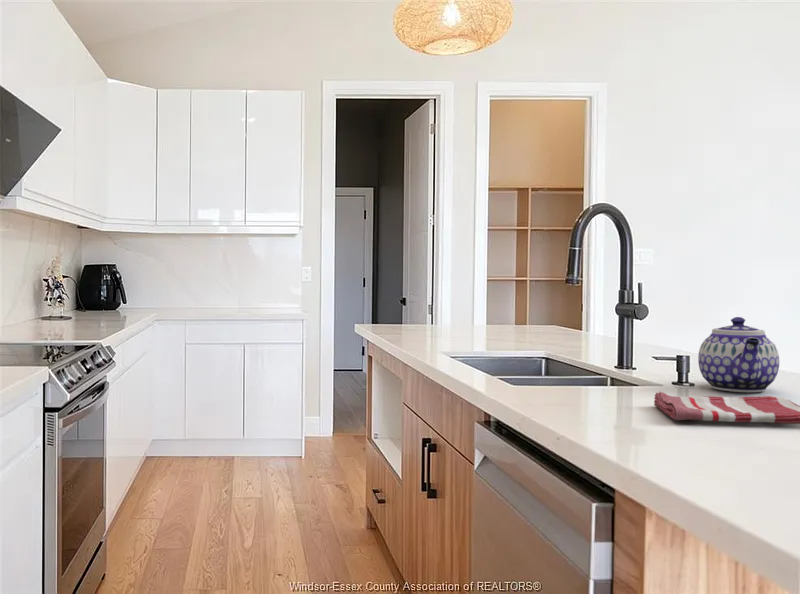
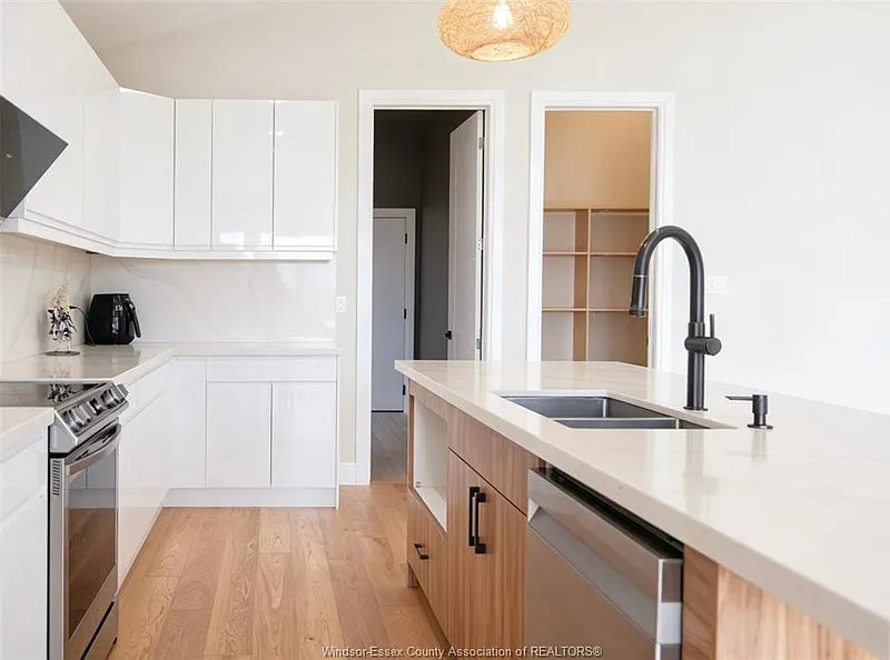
- dish towel [653,391,800,425]
- teapot [697,316,780,393]
